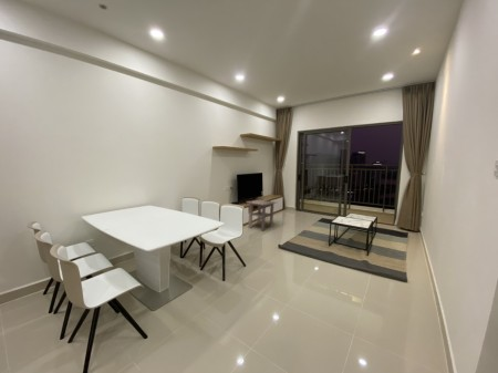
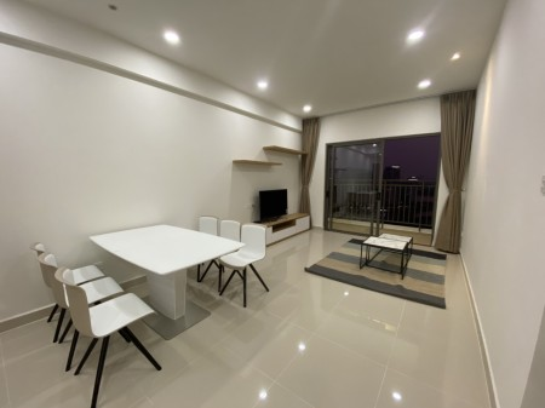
- side table [245,198,277,231]
